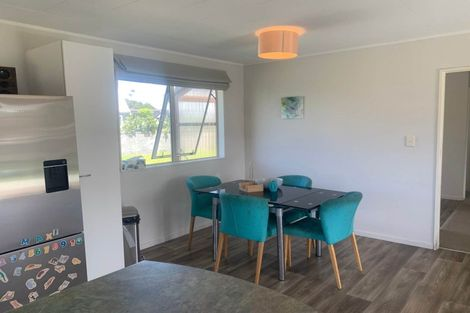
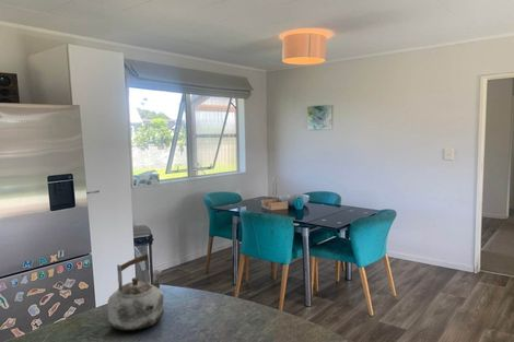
+ kettle [107,252,165,331]
